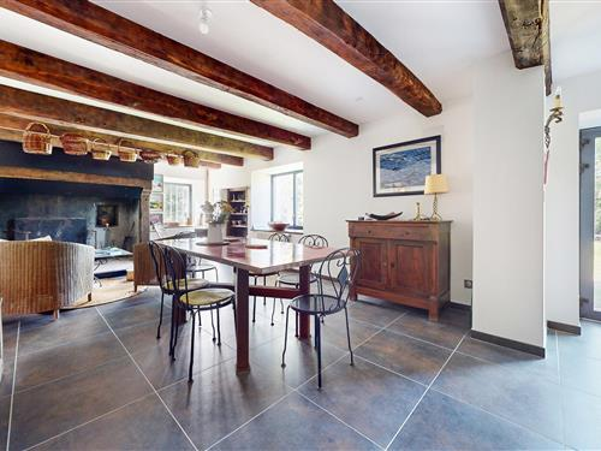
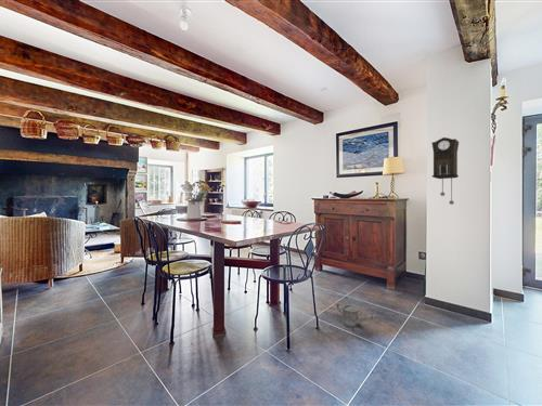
+ watering can [336,302,377,328]
+ pendulum clock [431,136,460,206]
